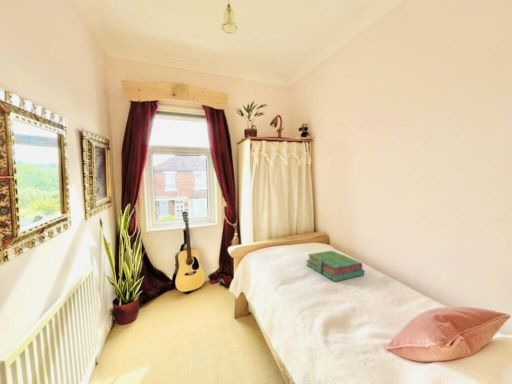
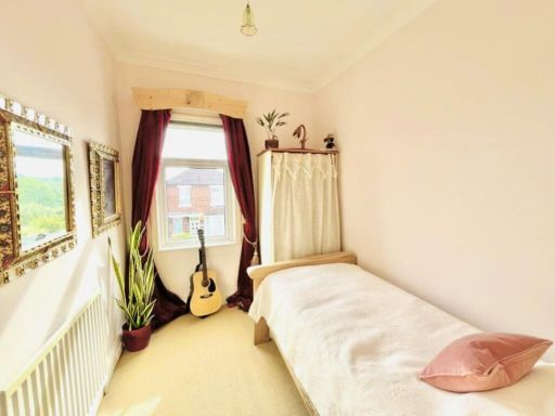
- stack of books [305,250,366,283]
